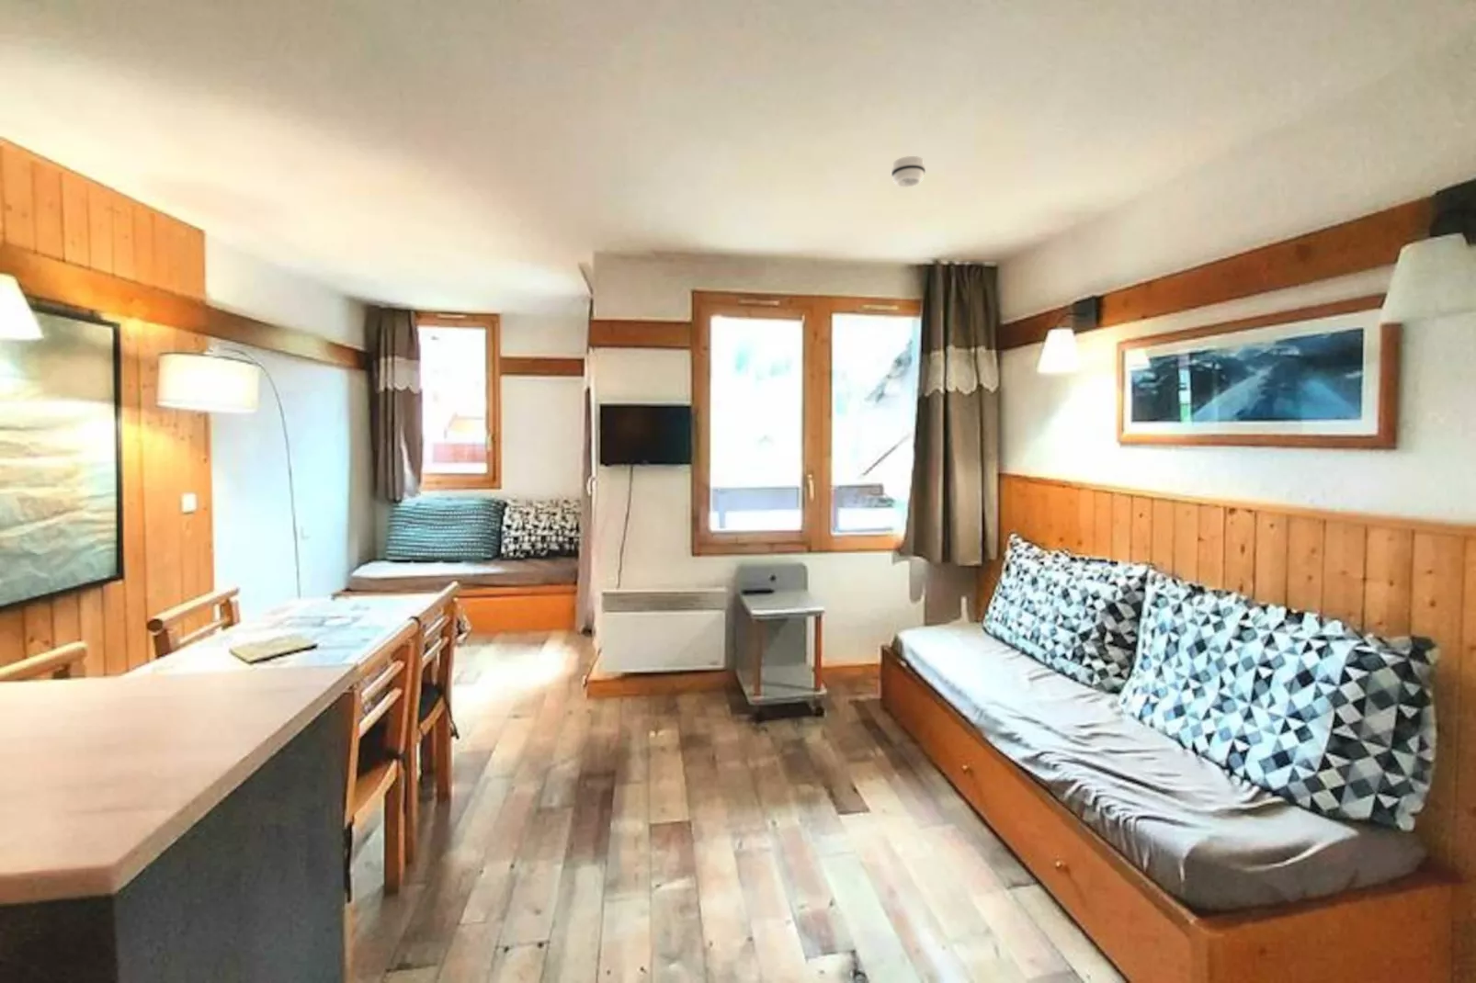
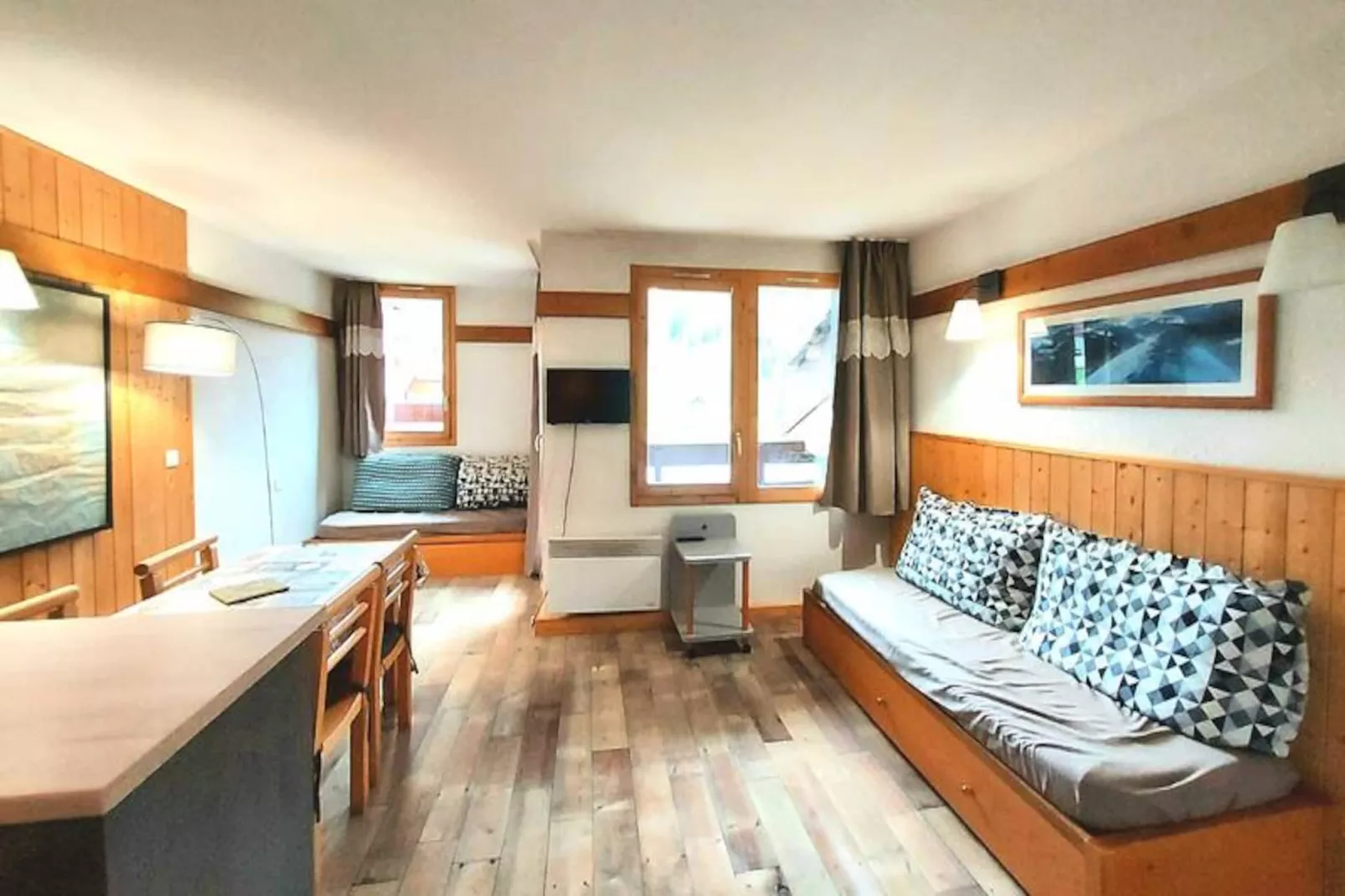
- smoke detector [891,156,926,189]
